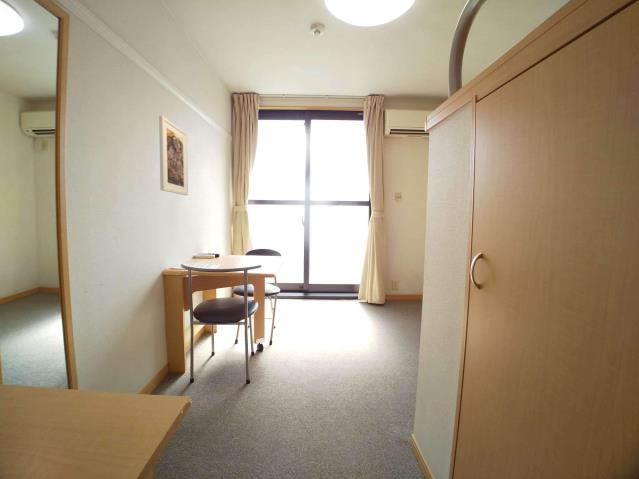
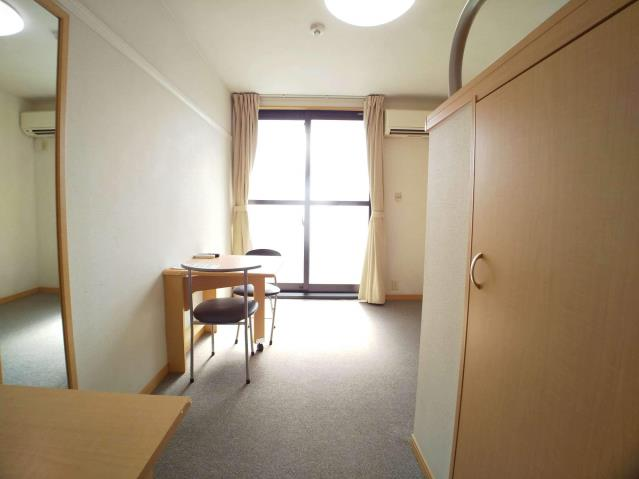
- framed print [158,114,189,196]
